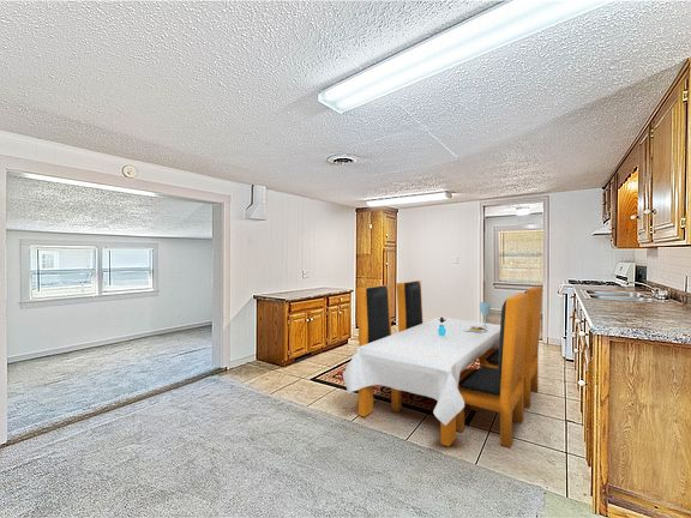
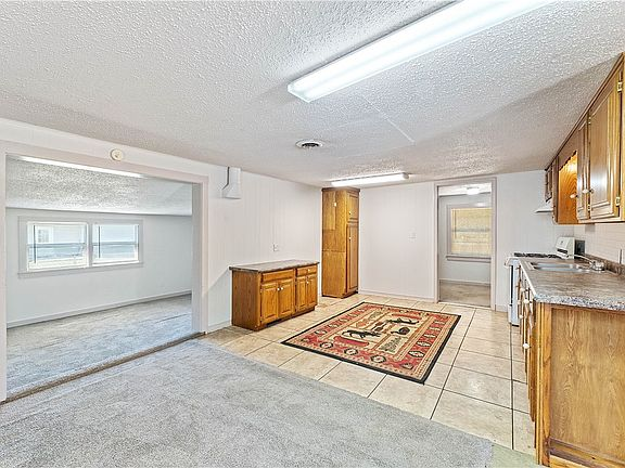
- dining set [342,279,543,448]
